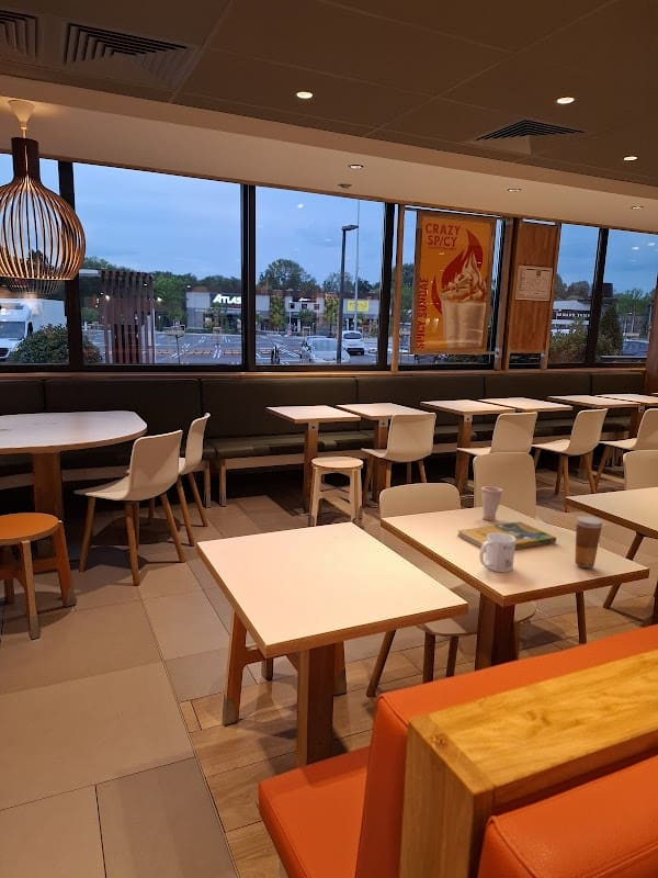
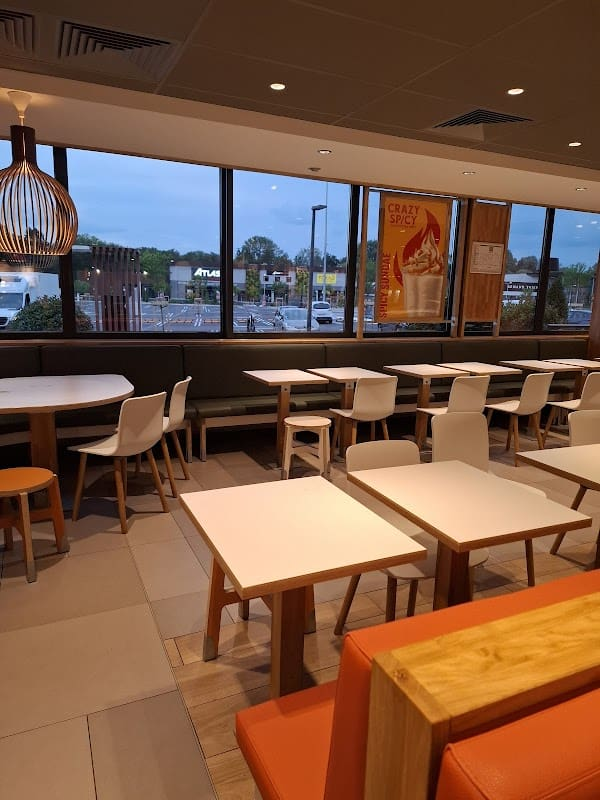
- booklet [456,520,557,551]
- mug [478,533,515,573]
- cup [480,486,503,521]
- beverage cup [574,515,603,569]
